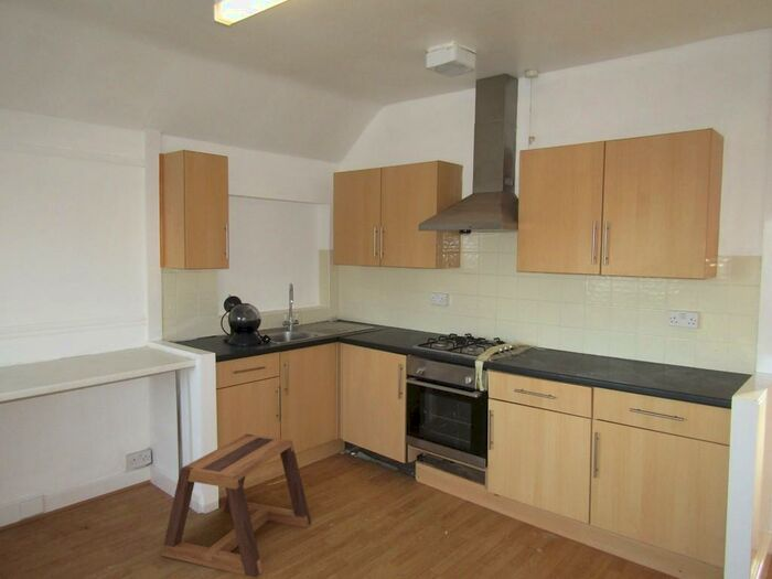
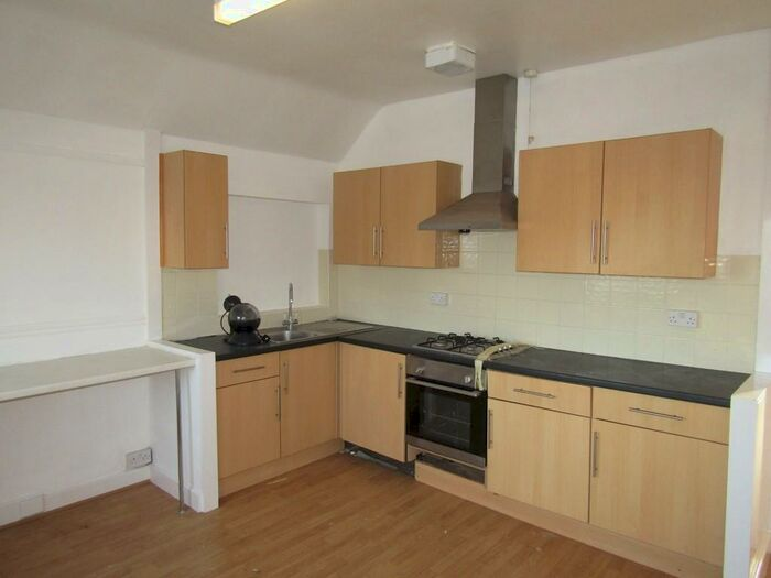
- stool [161,433,312,578]
